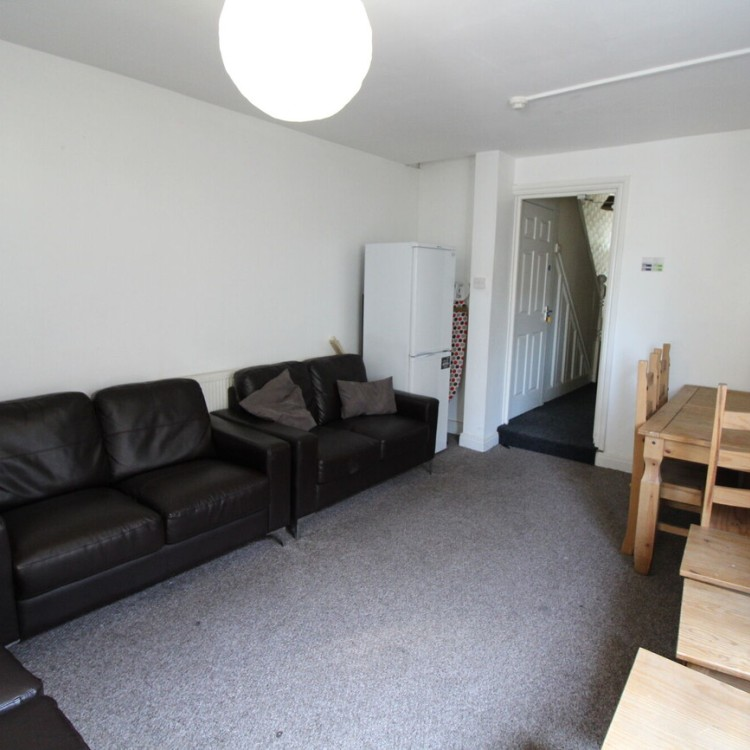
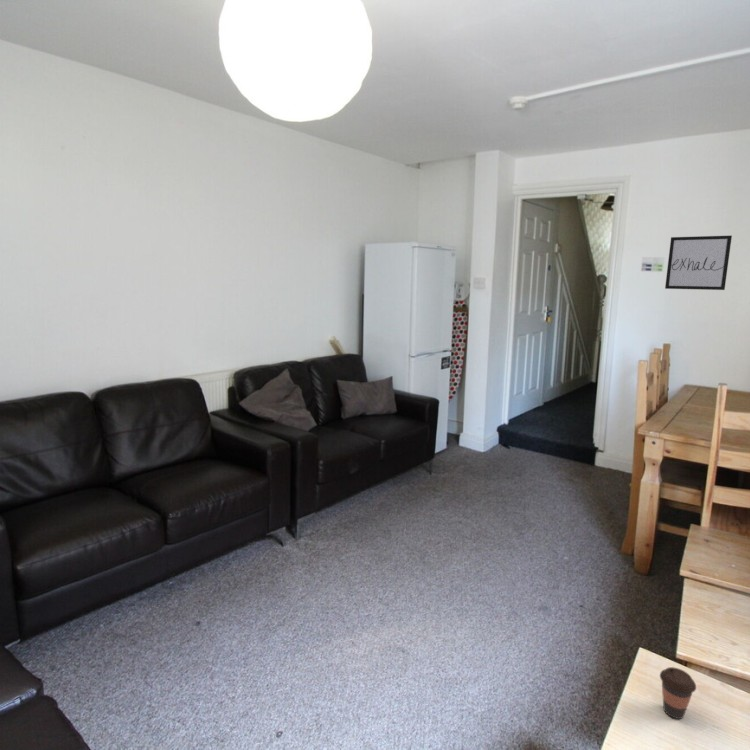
+ coffee cup [659,666,697,720]
+ wall art [664,235,733,291]
